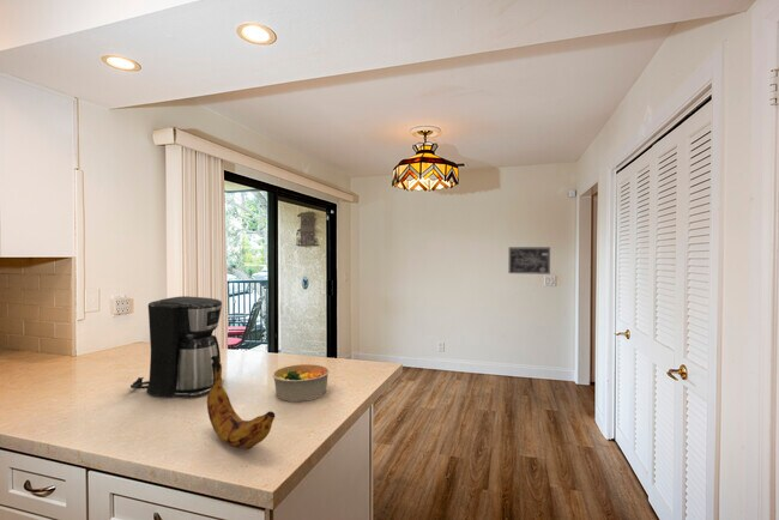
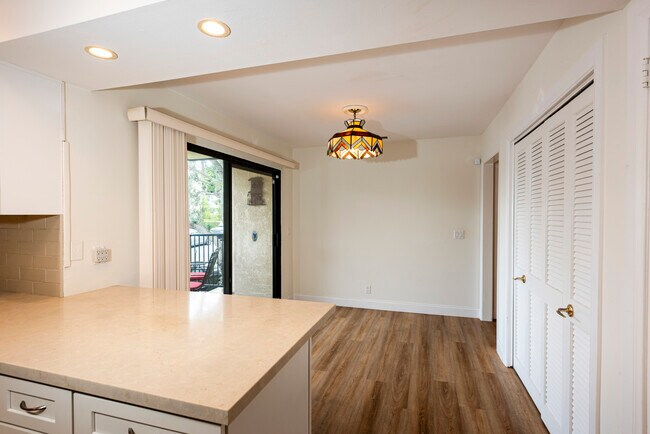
- bowl [272,363,331,403]
- wall art [508,246,551,276]
- banana [206,355,276,449]
- coffee maker [129,295,225,399]
